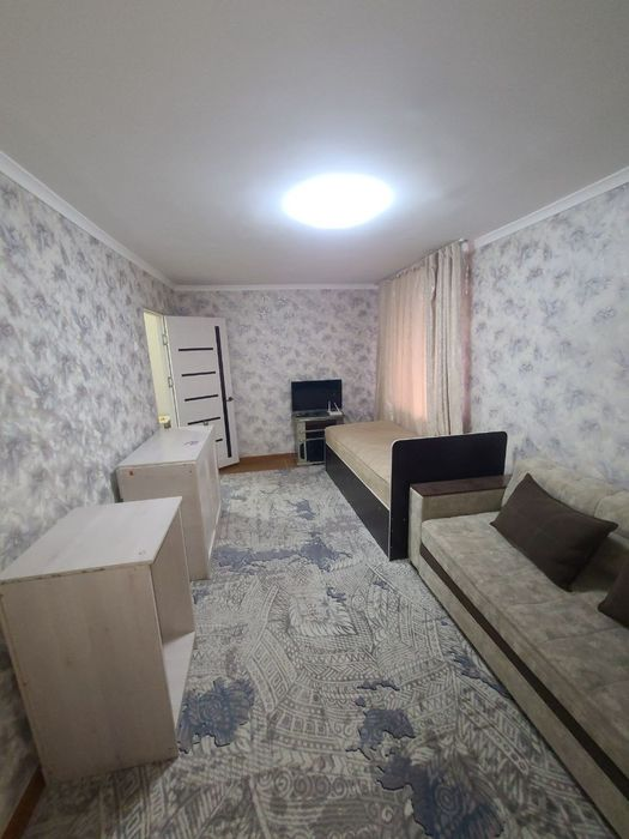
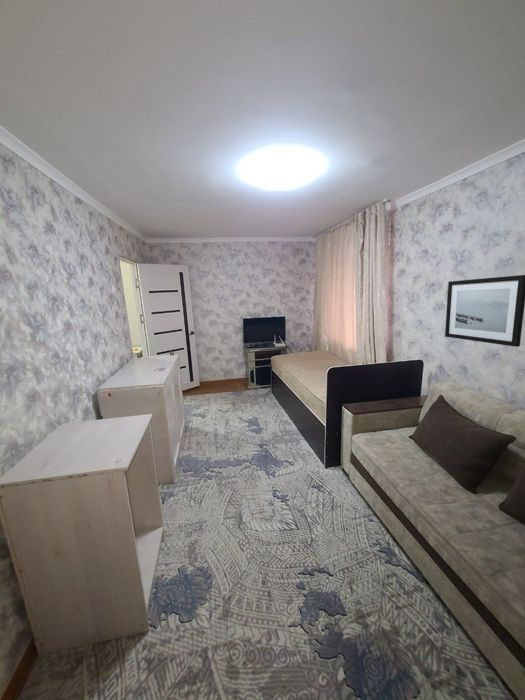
+ wall art [444,274,525,348]
